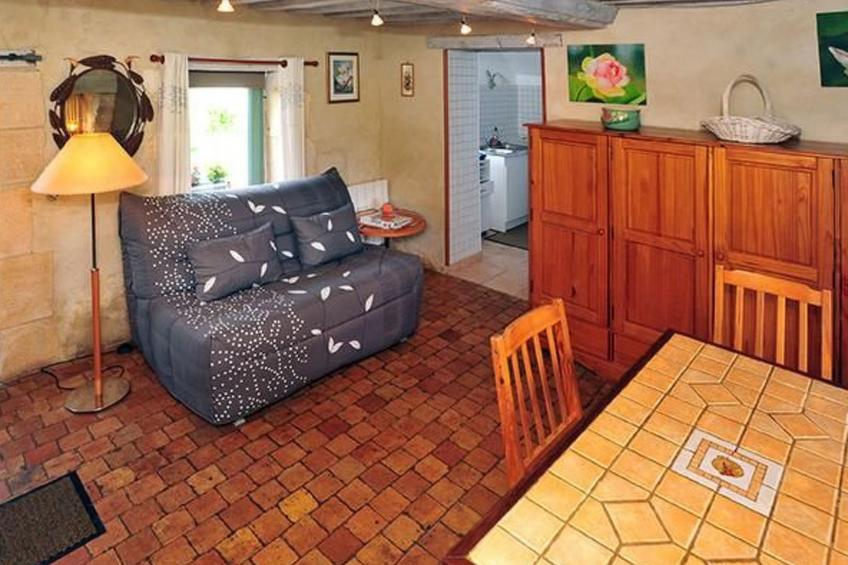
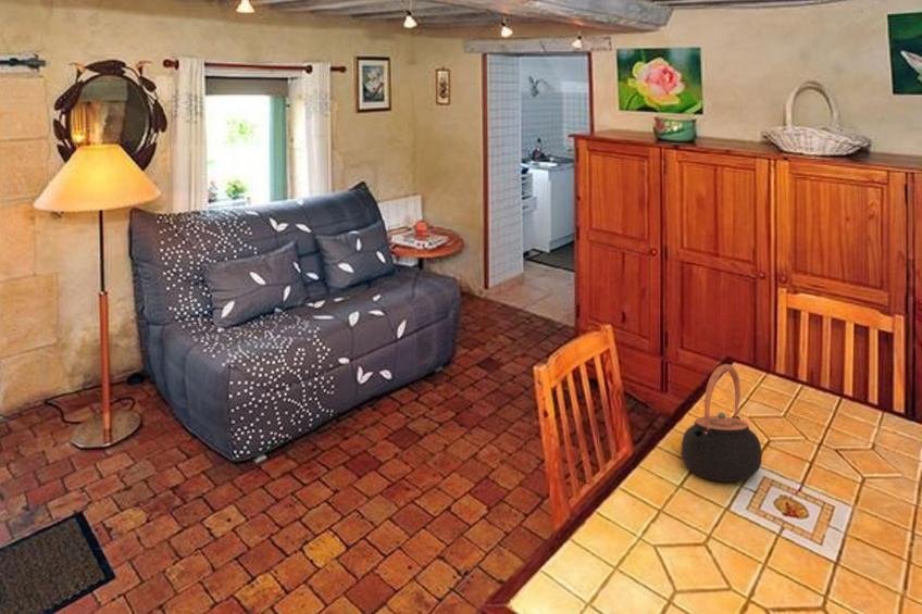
+ teapot [680,363,763,483]
